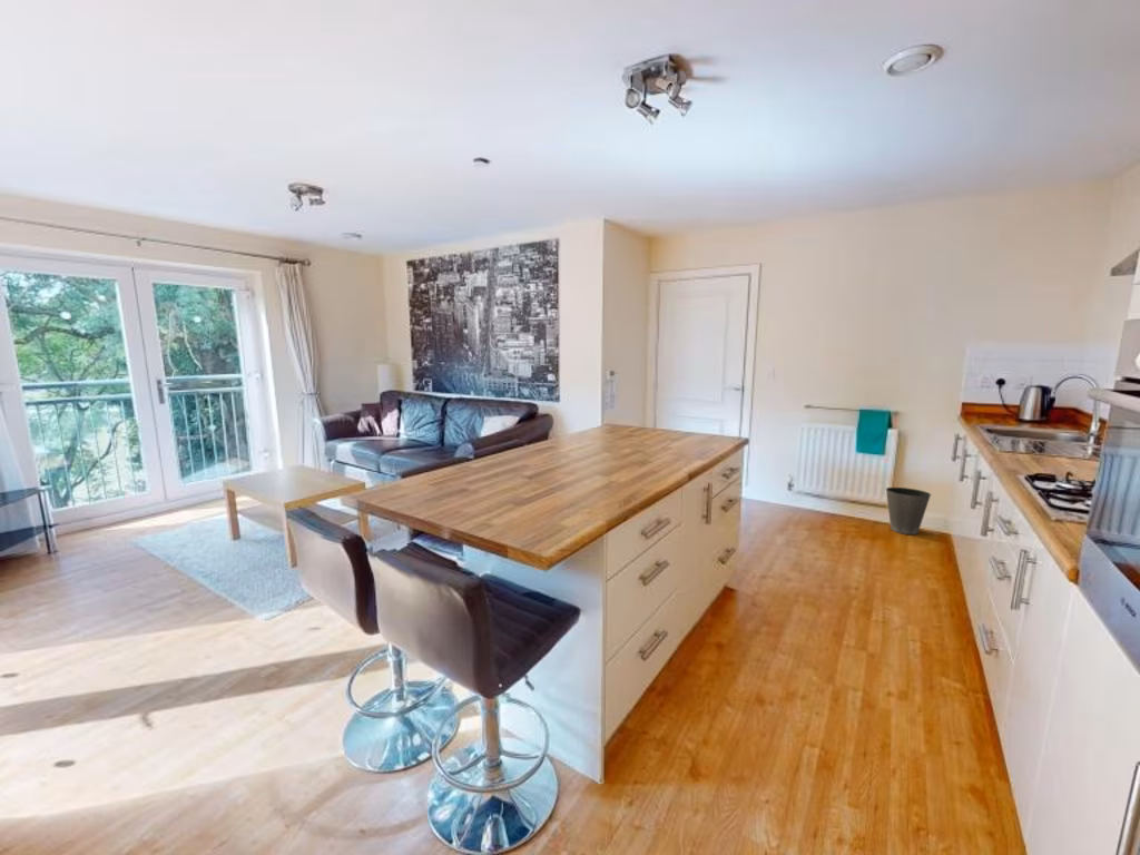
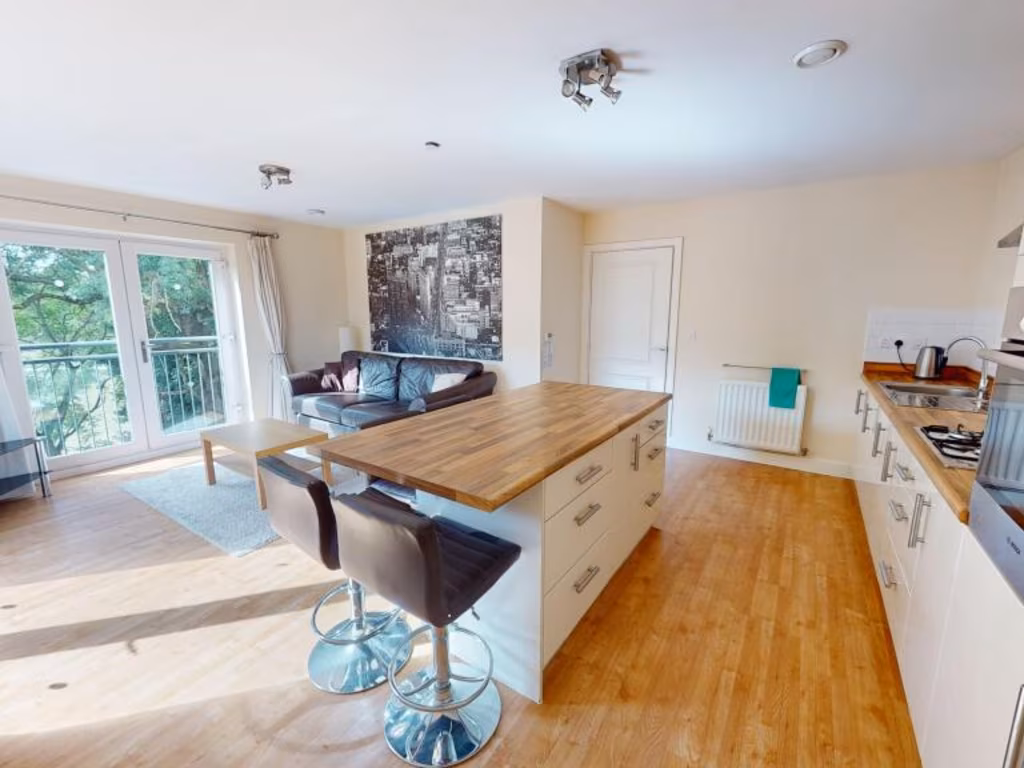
- waste basket [885,487,932,535]
